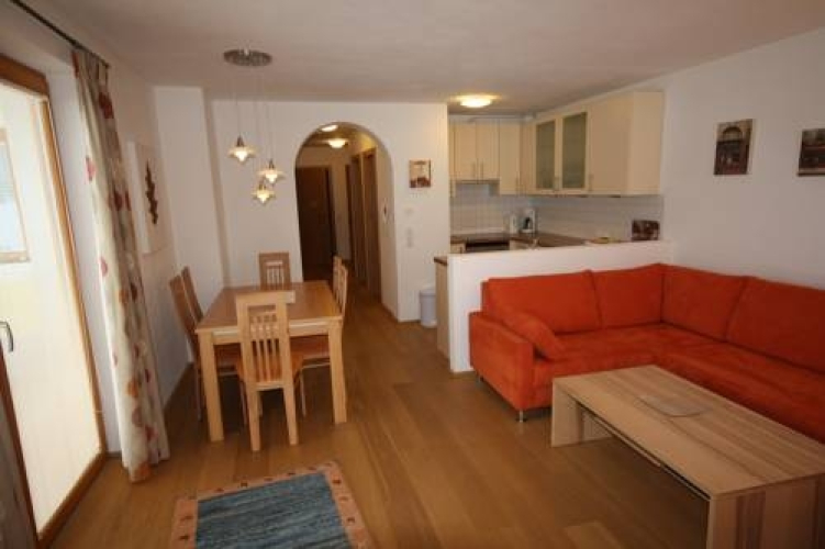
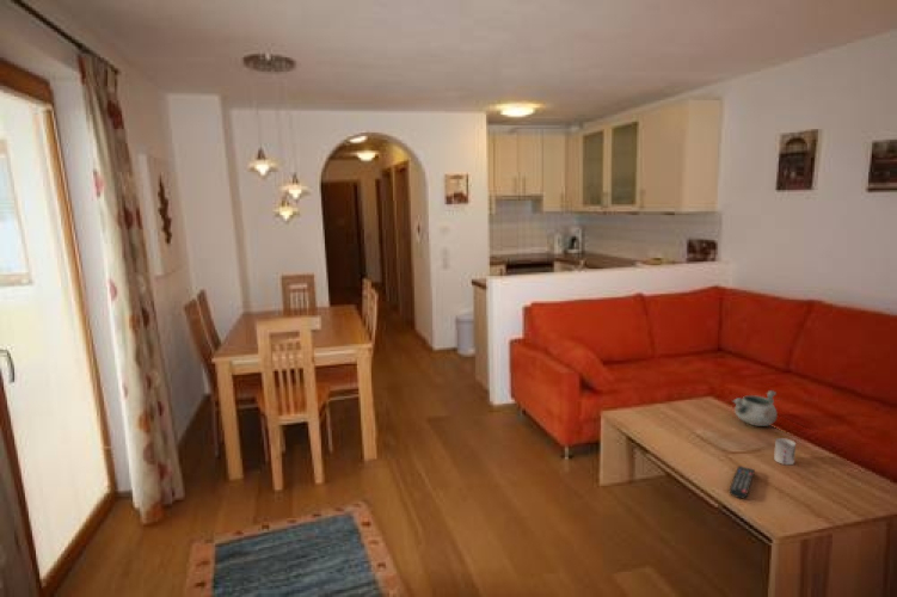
+ remote control [727,464,756,499]
+ cup [773,437,797,466]
+ decorative bowl [731,389,779,427]
